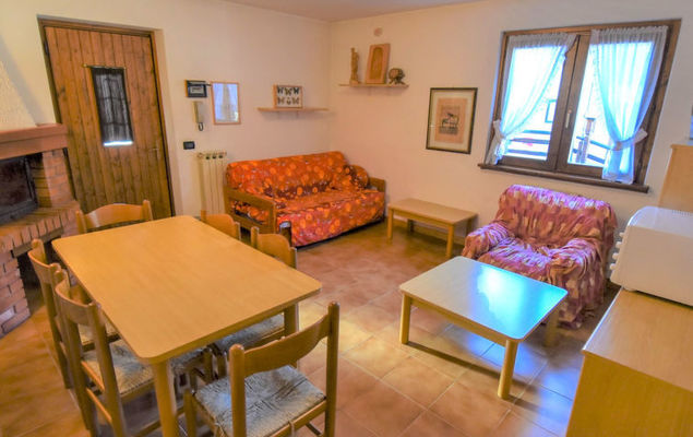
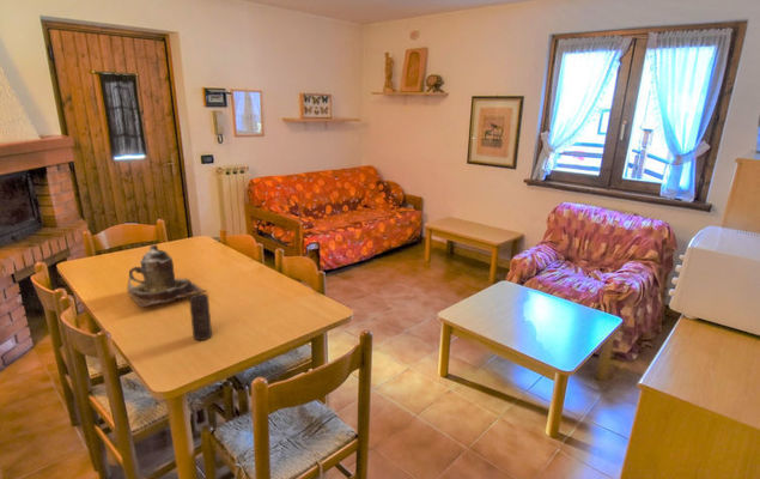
+ teapot [126,243,208,309]
+ candle [188,292,213,341]
